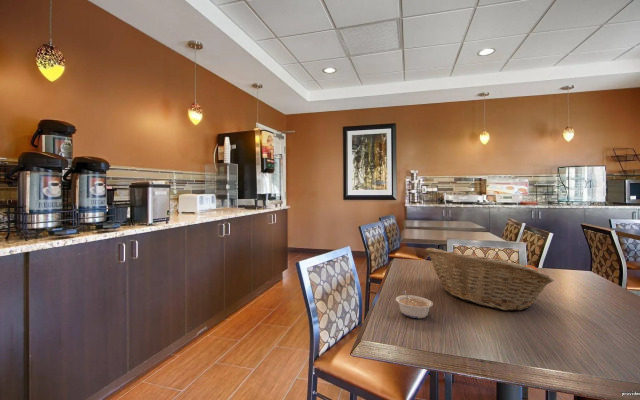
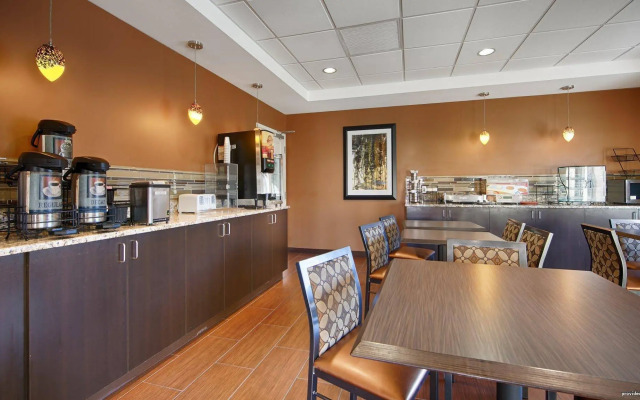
- fruit basket [424,247,555,312]
- legume [395,289,434,319]
